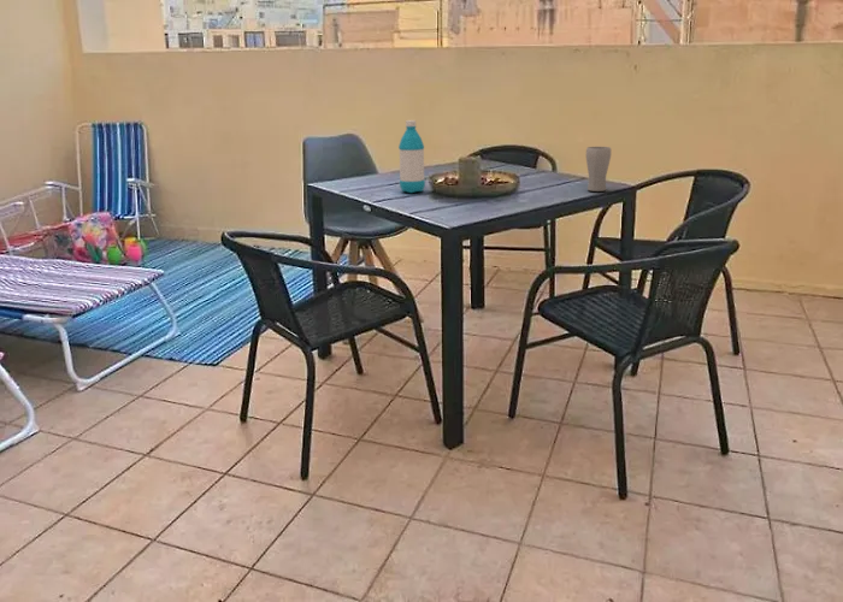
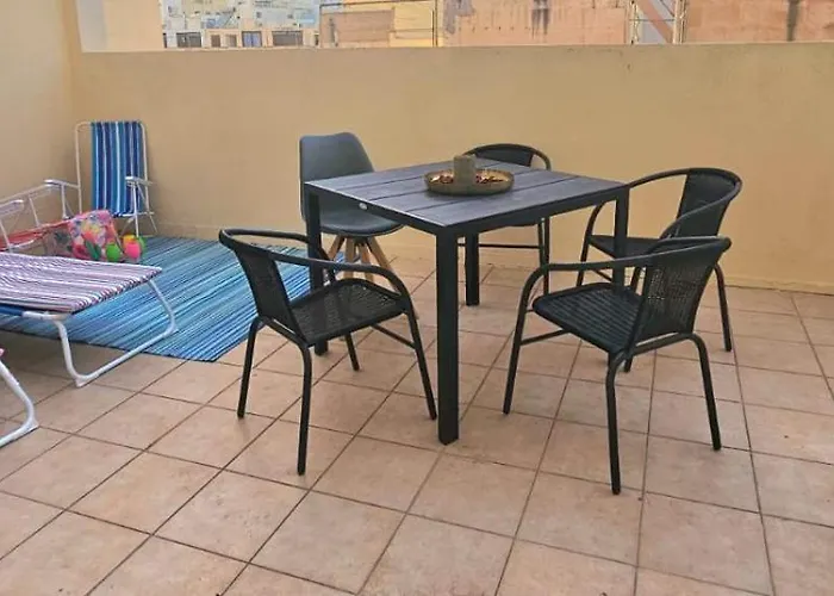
- drinking glass [585,146,613,193]
- water bottle [397,119,426,194]
